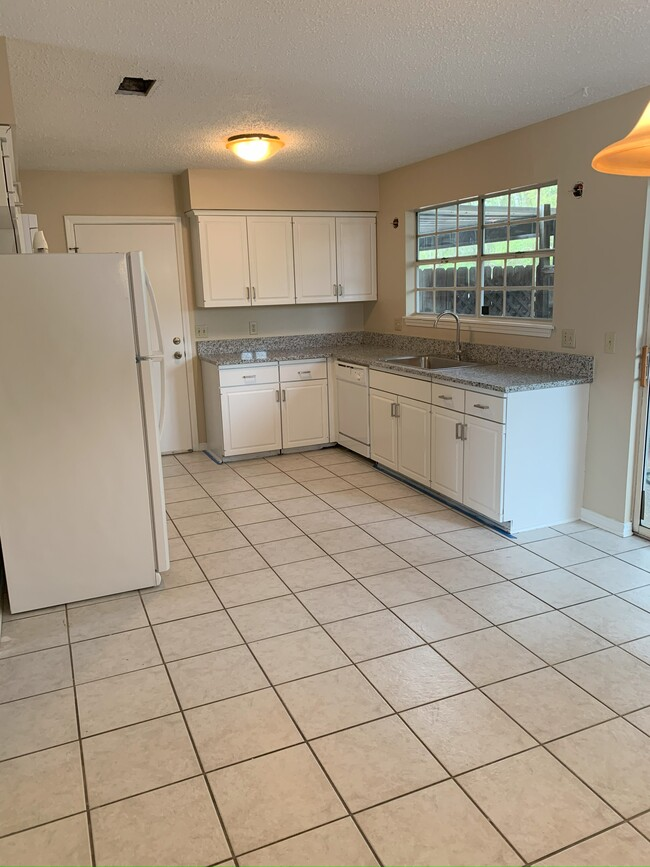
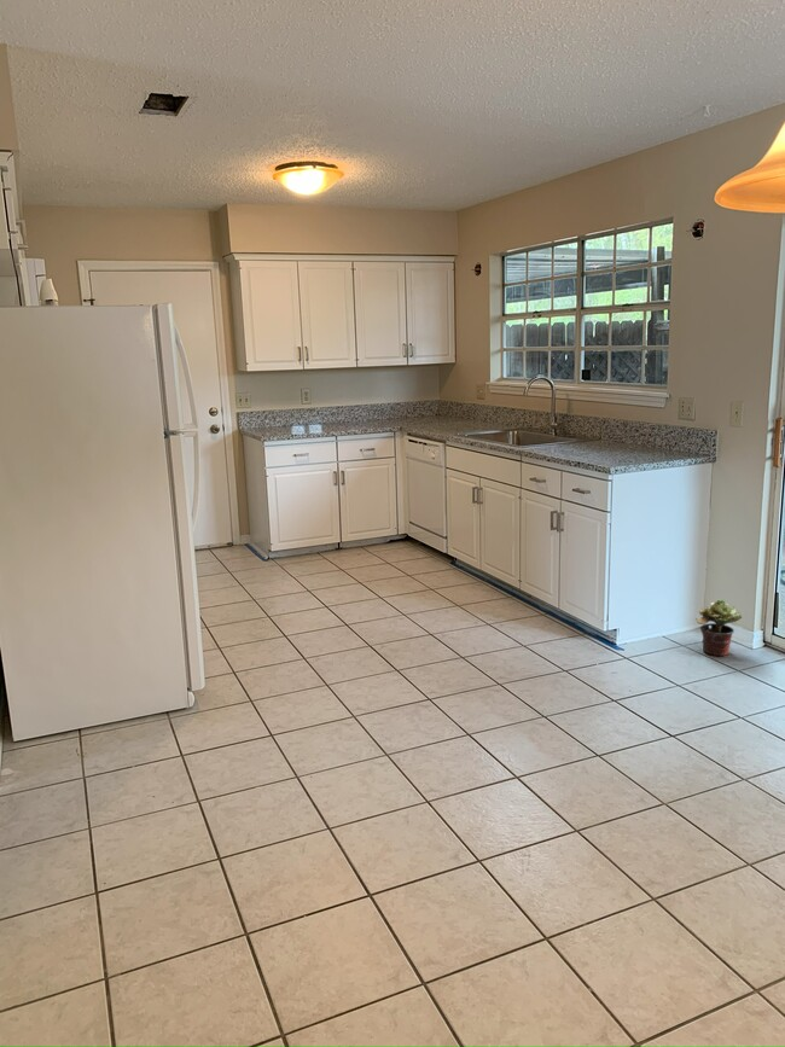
+ potted plant [694,598,743,657]
